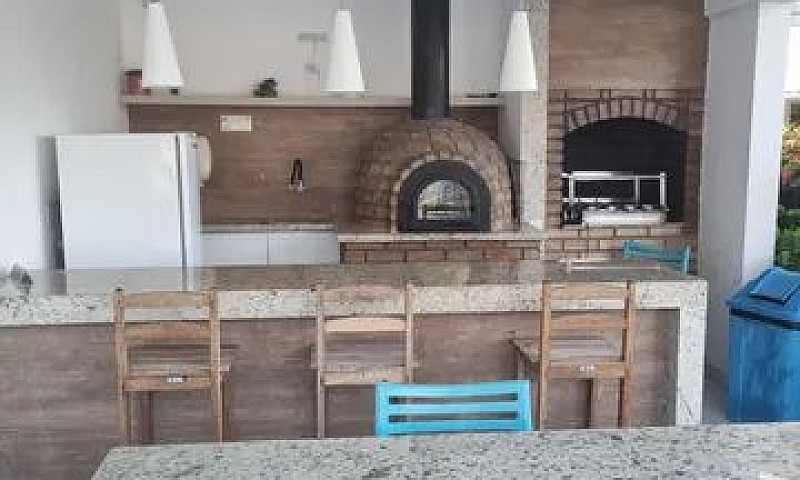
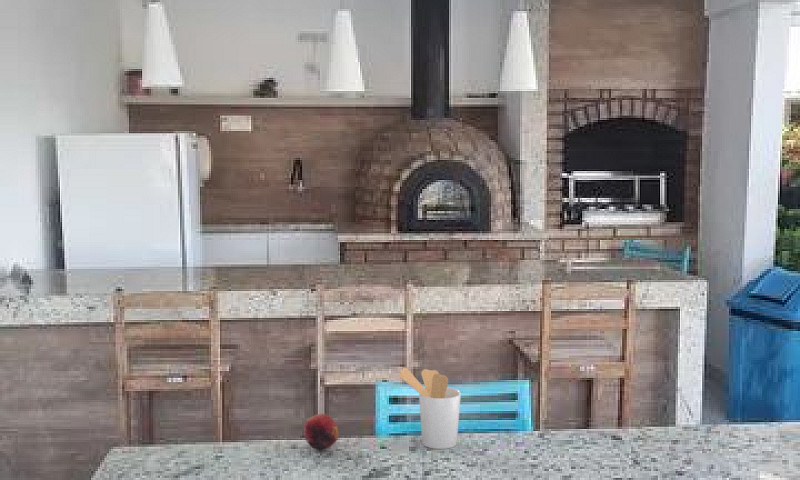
+ utensil holder [397,367,462,450]
+ fruit [303,413,340,452]
